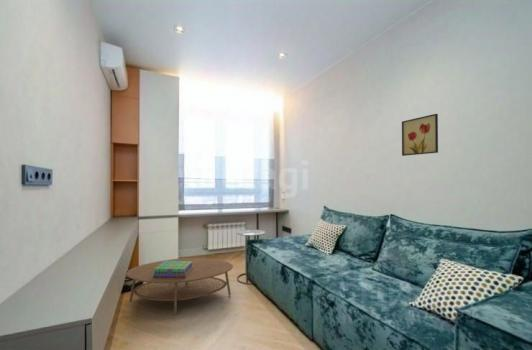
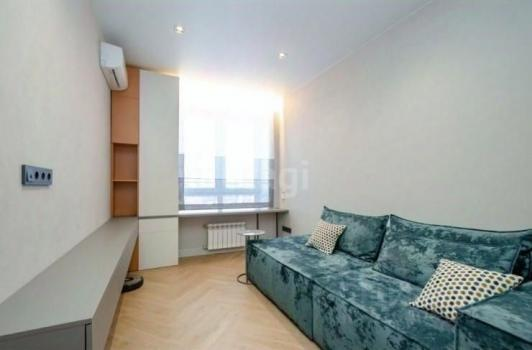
- stack of books [153,261,193,278]
- coffee table [126,257,234,316]
- wall art [401,113,439,157]
